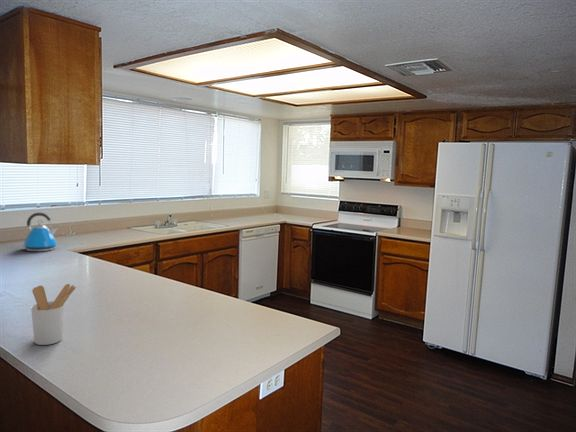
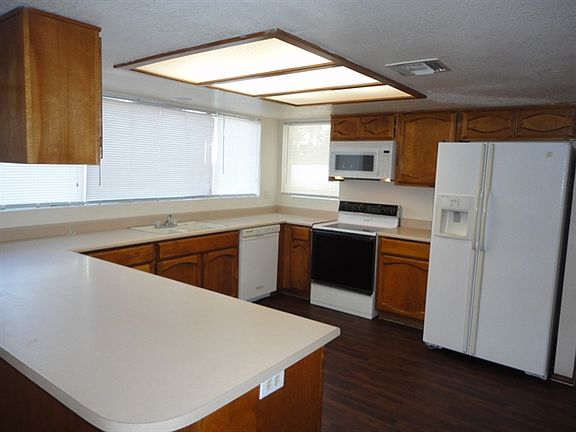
- kettle [20,212,59,252]
- utensil holder [30,283,77,346]
